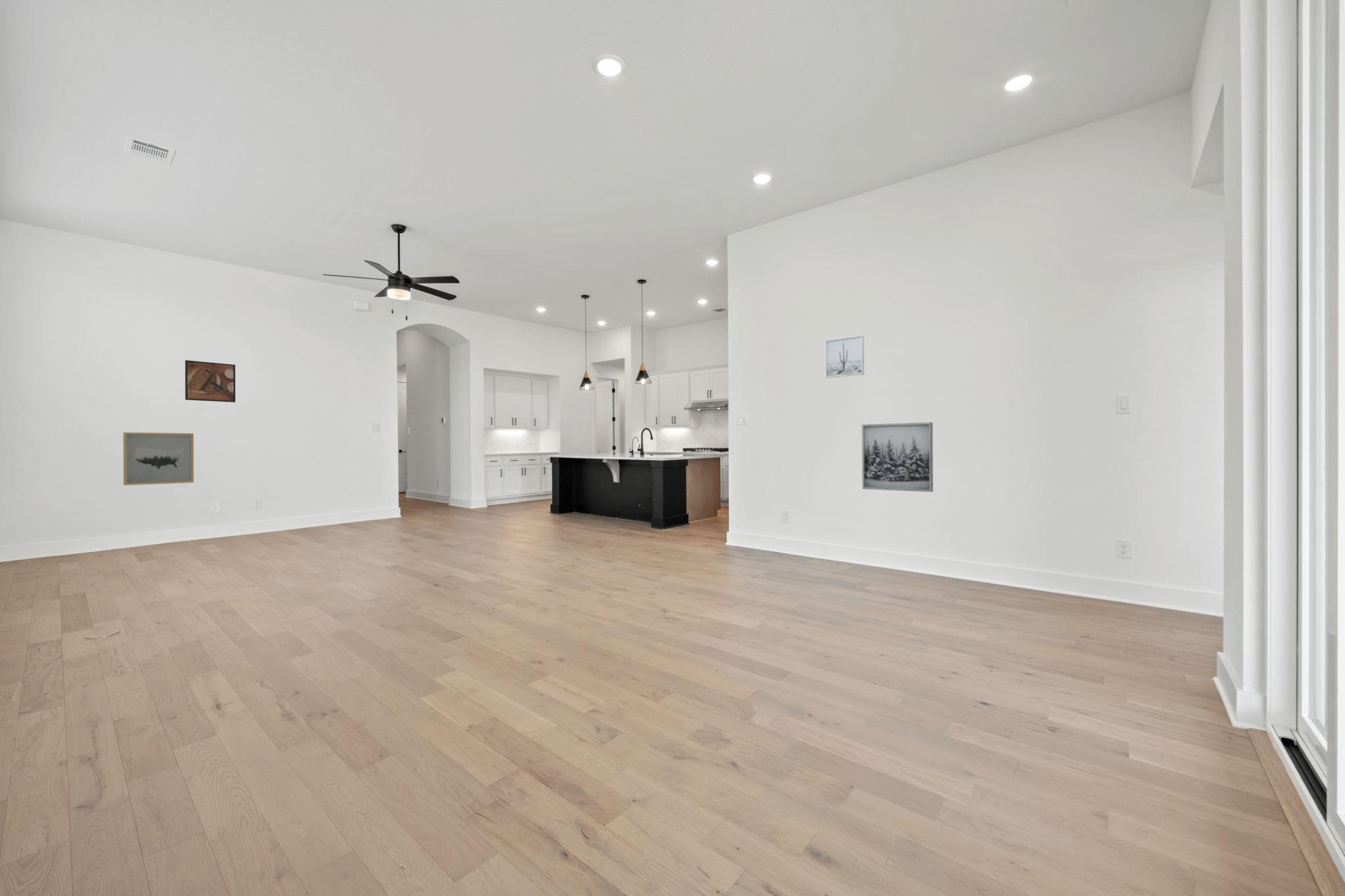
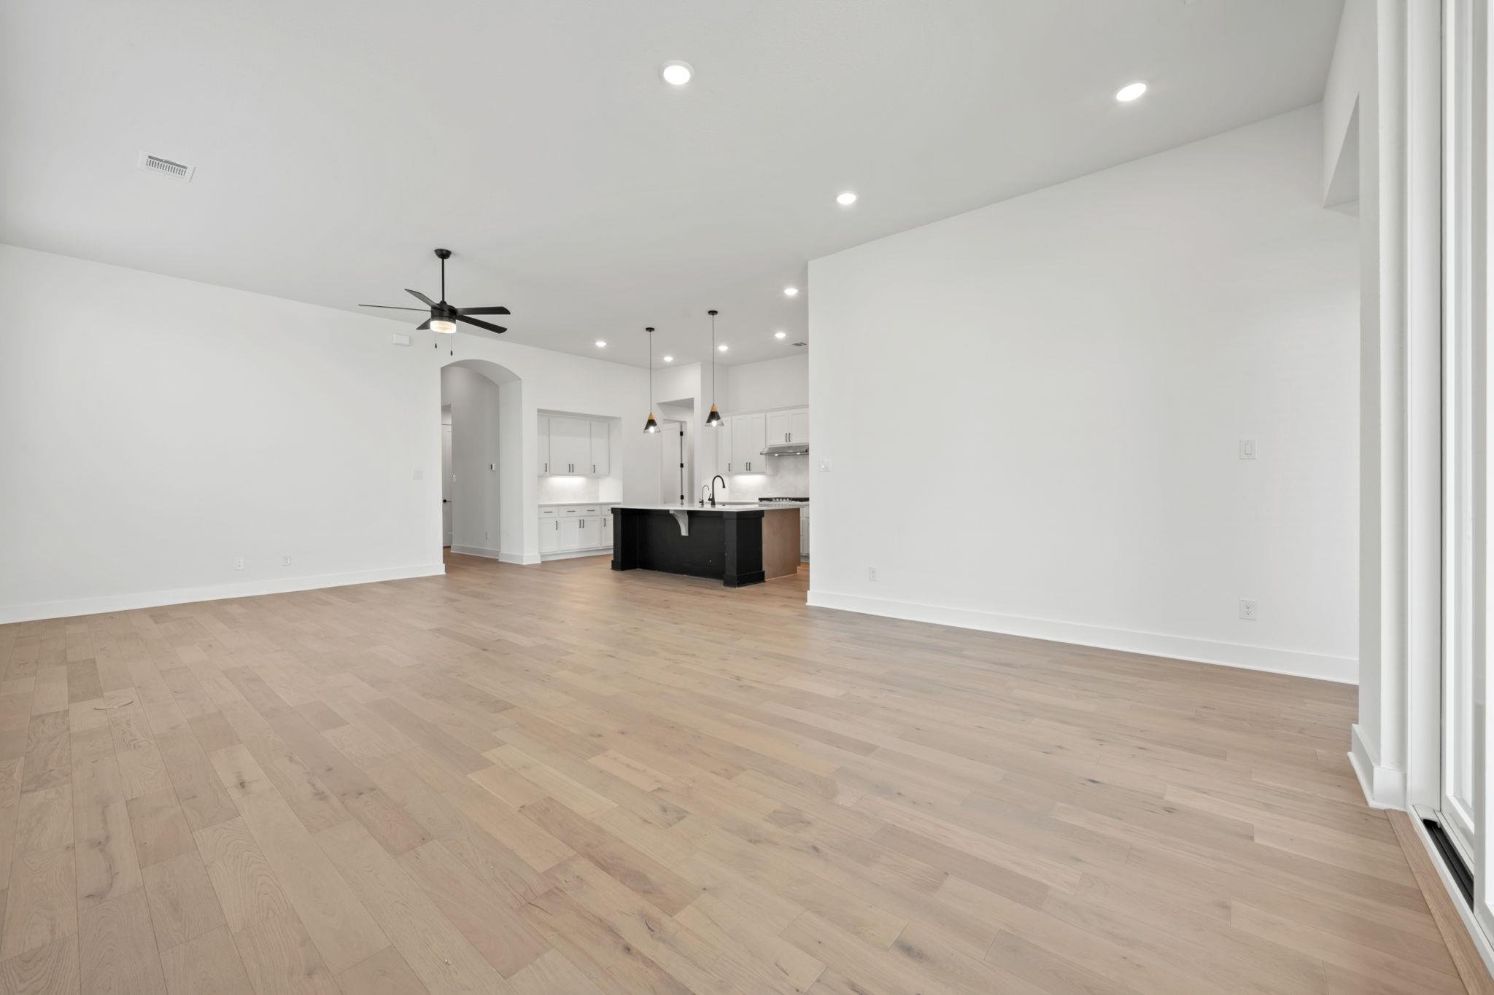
- wall art [123,432,194,486]
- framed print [185,360,236,403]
- wall art [825,335,865,379]
- wall art [862,421,934,492]
